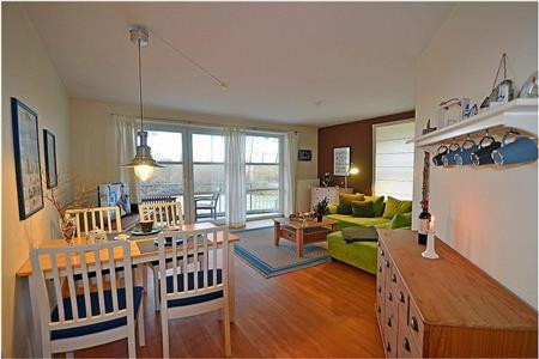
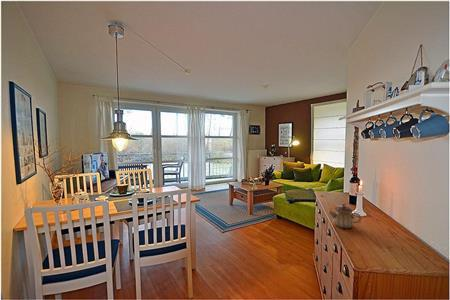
+ teapot [328,202,362,229]
